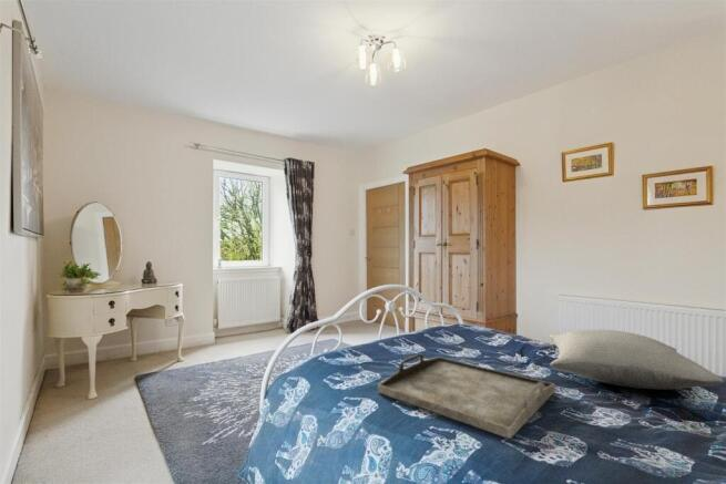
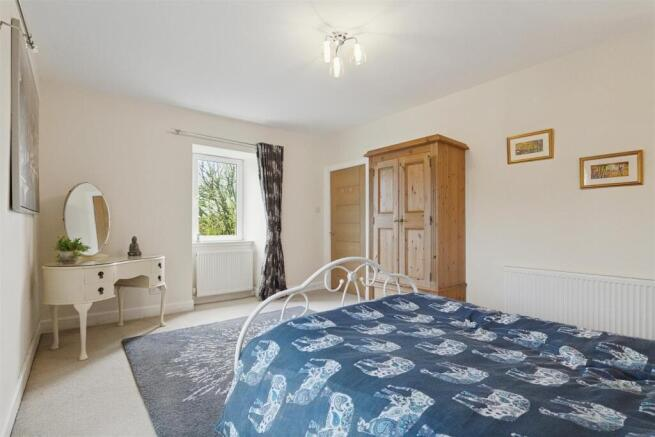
- serving tray [377,353,556,440]
- pillow [549,329,725,390]
